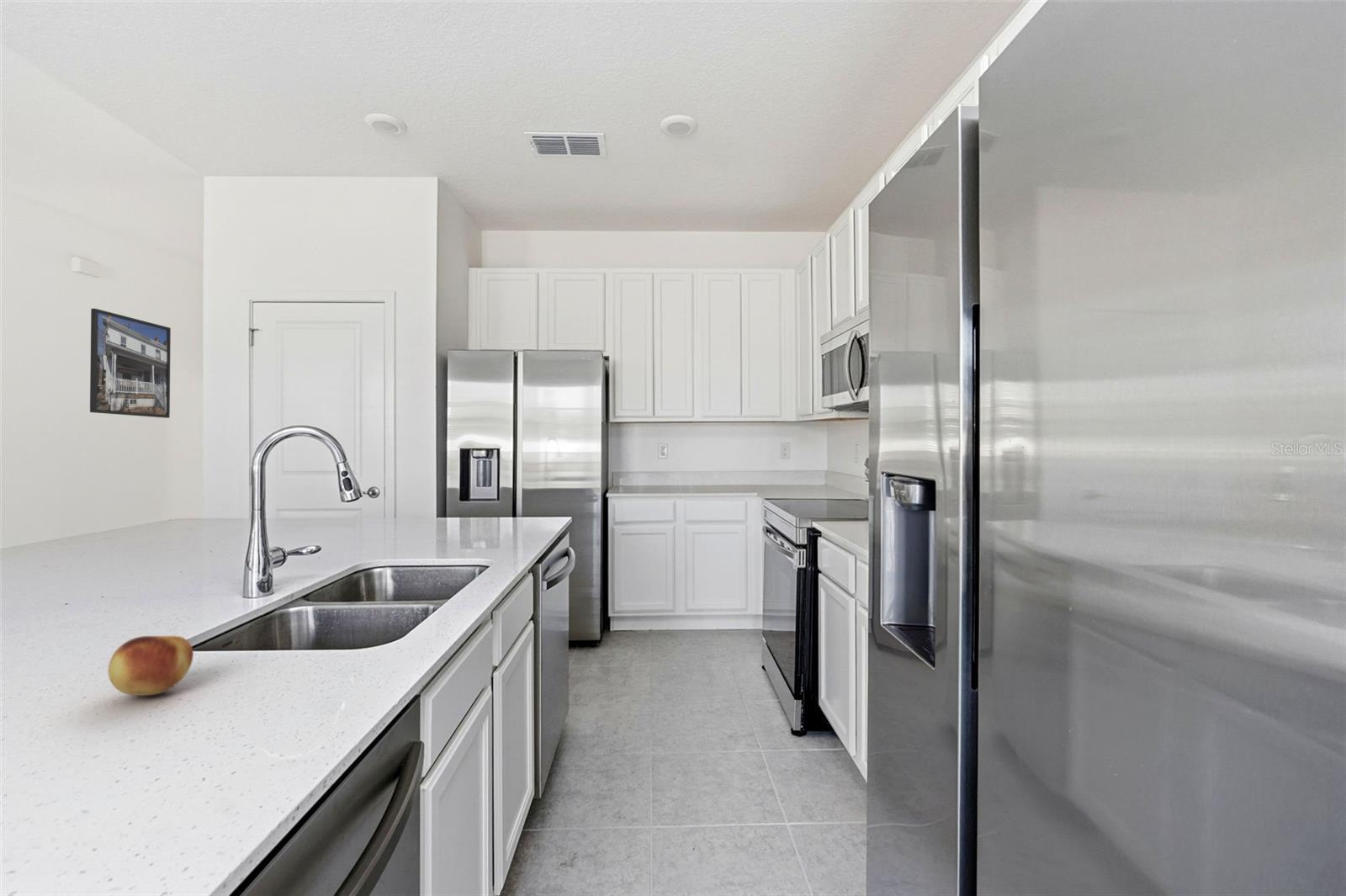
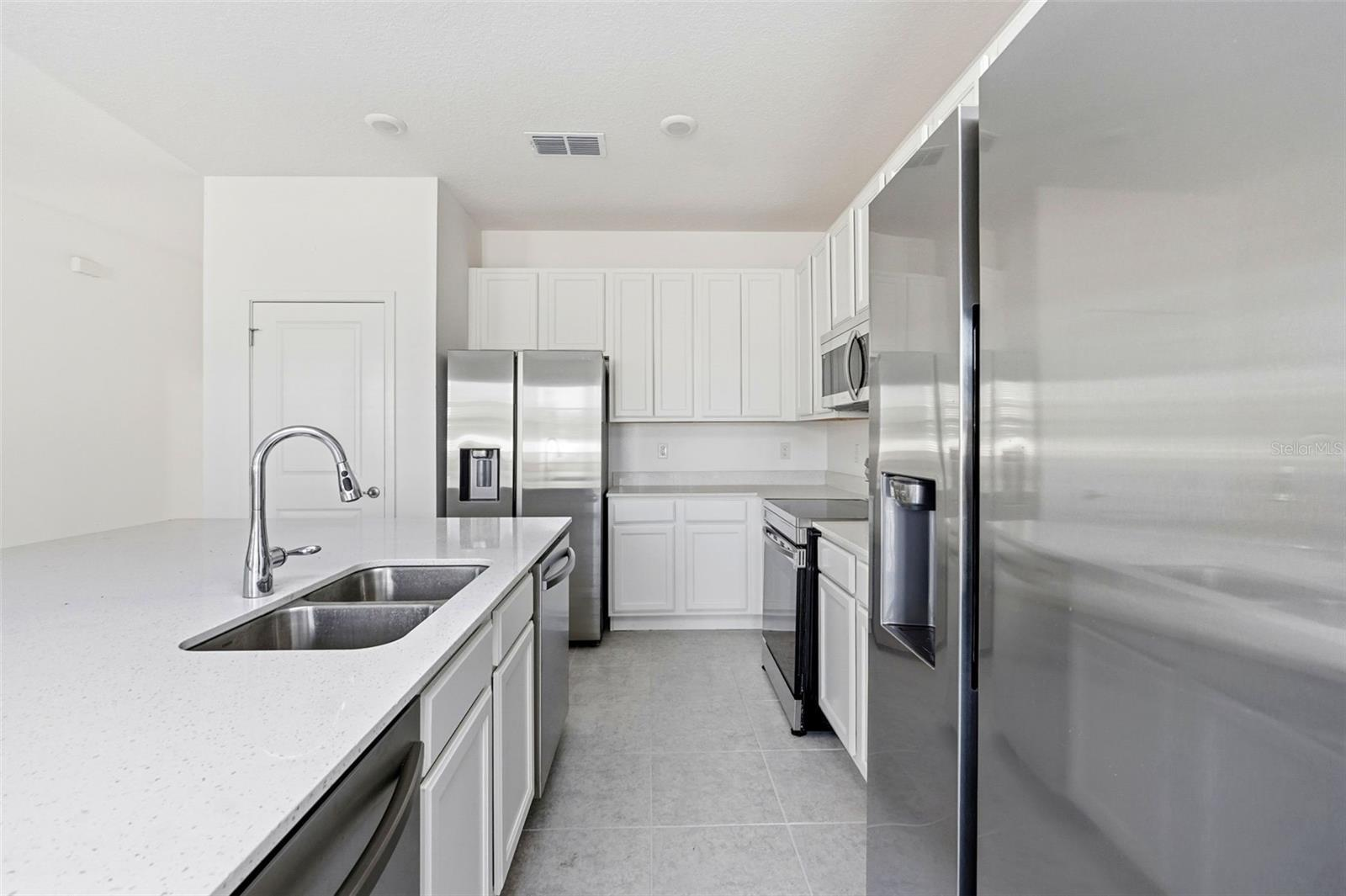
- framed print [89,308,172,419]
- fruit [107,635,194,697]
